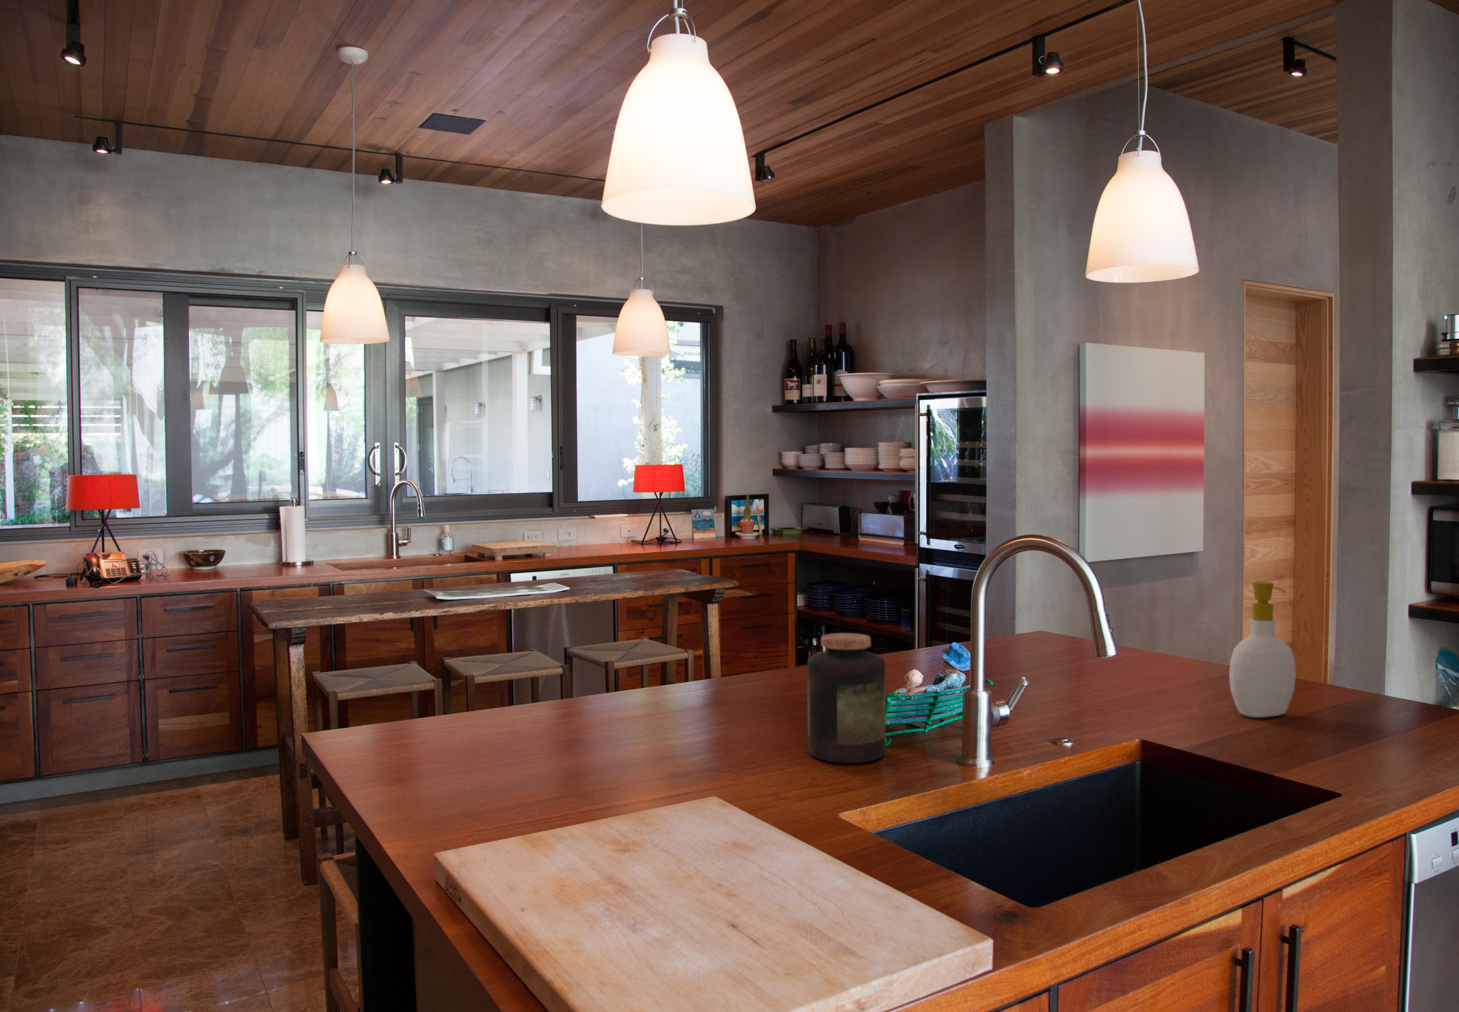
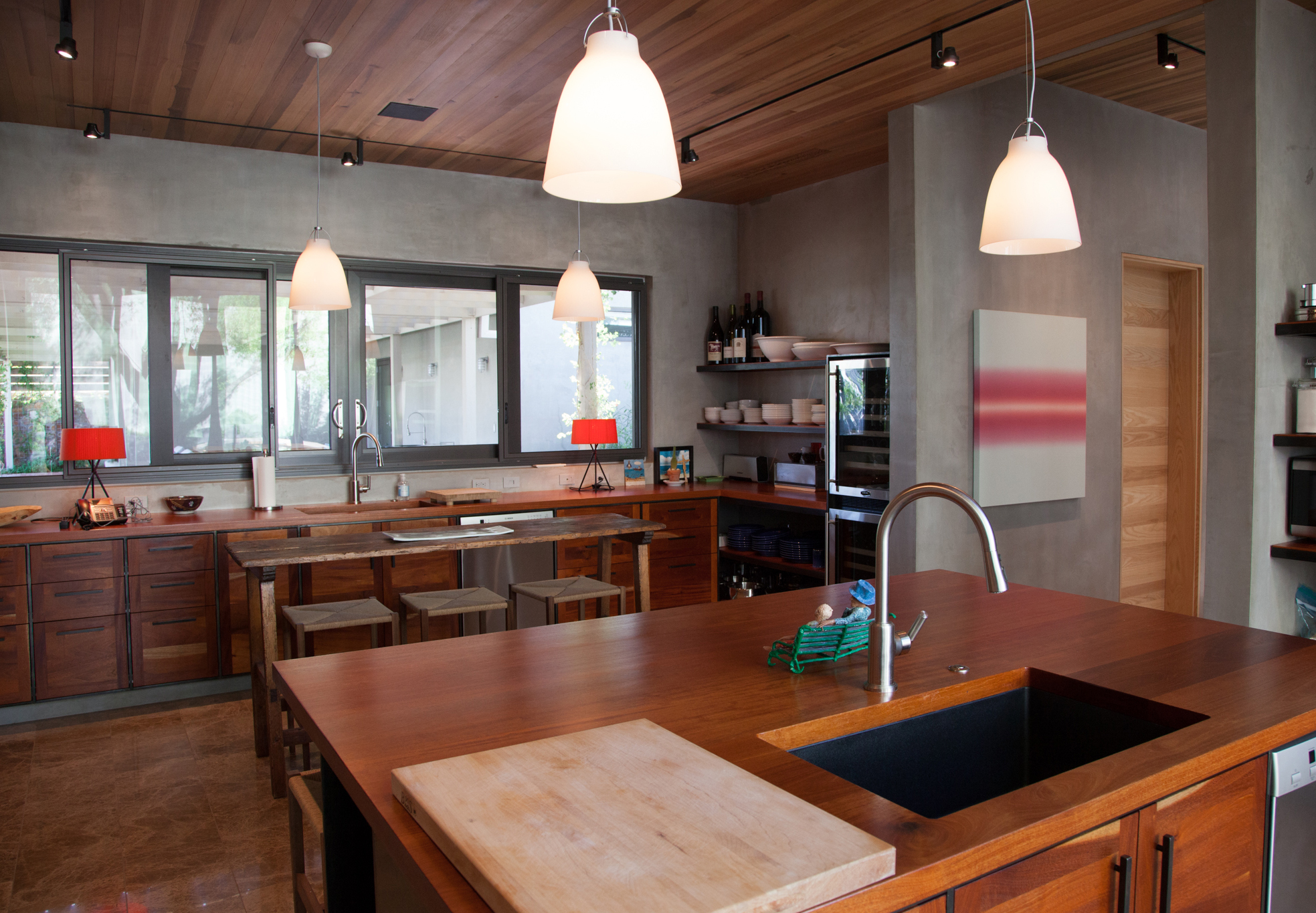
- soap bottle [1228,581,1296,718]
- jar [807,633,887,764]
